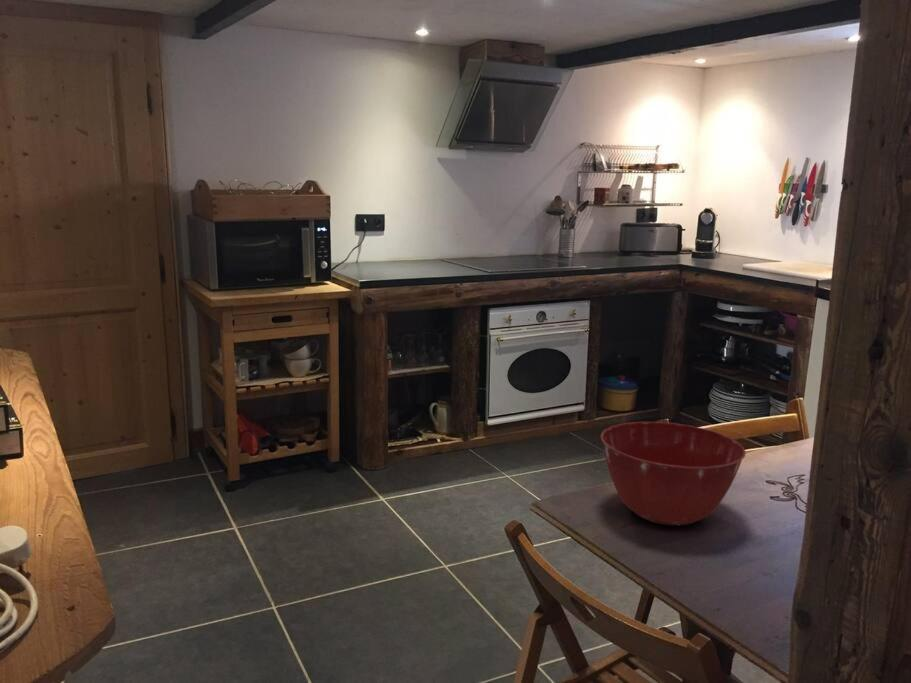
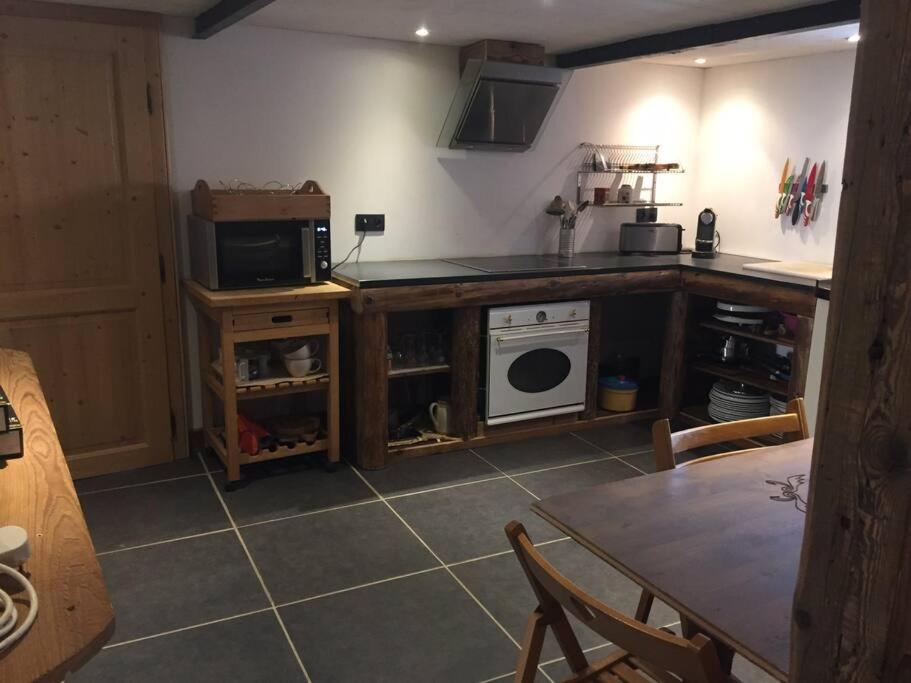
- mixing bowl [600,421,747,526]
